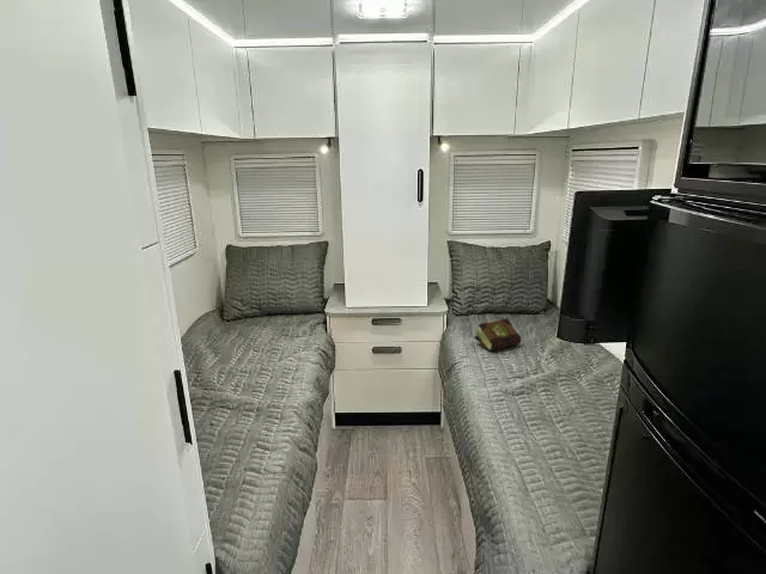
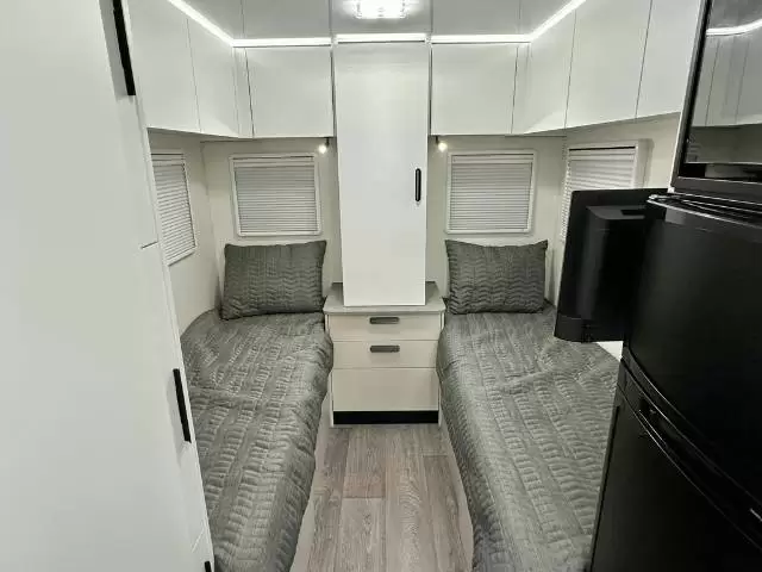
- book [473,316,522,352]
